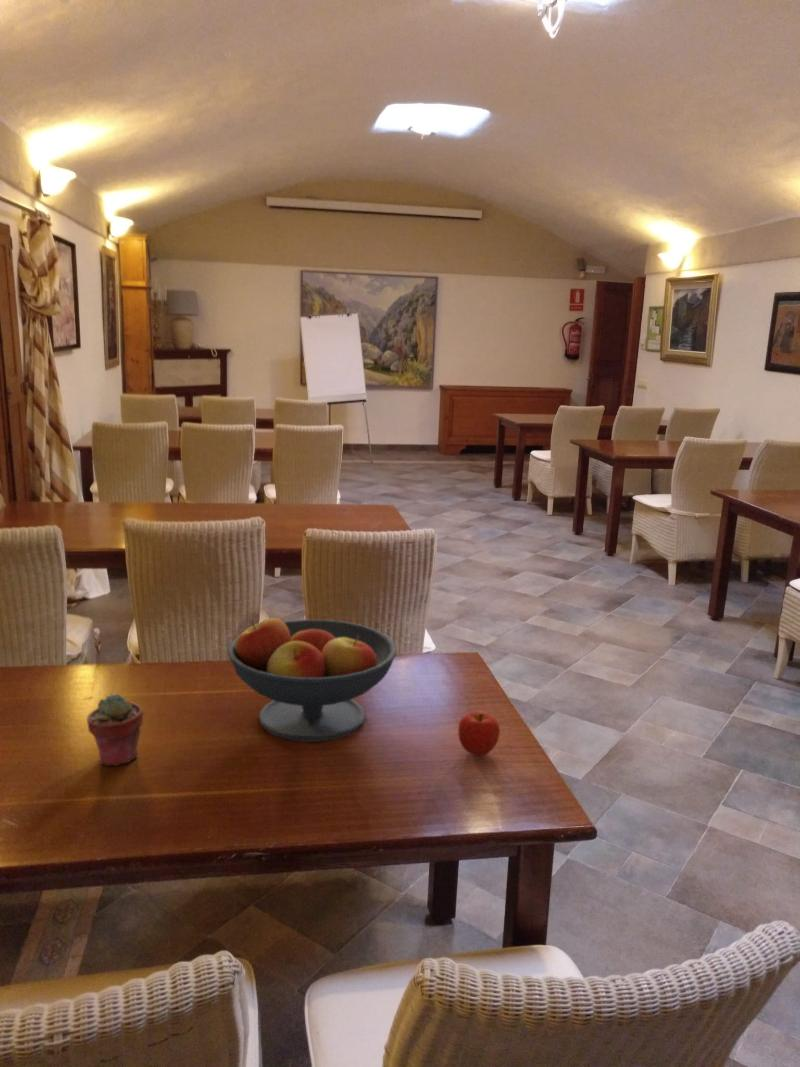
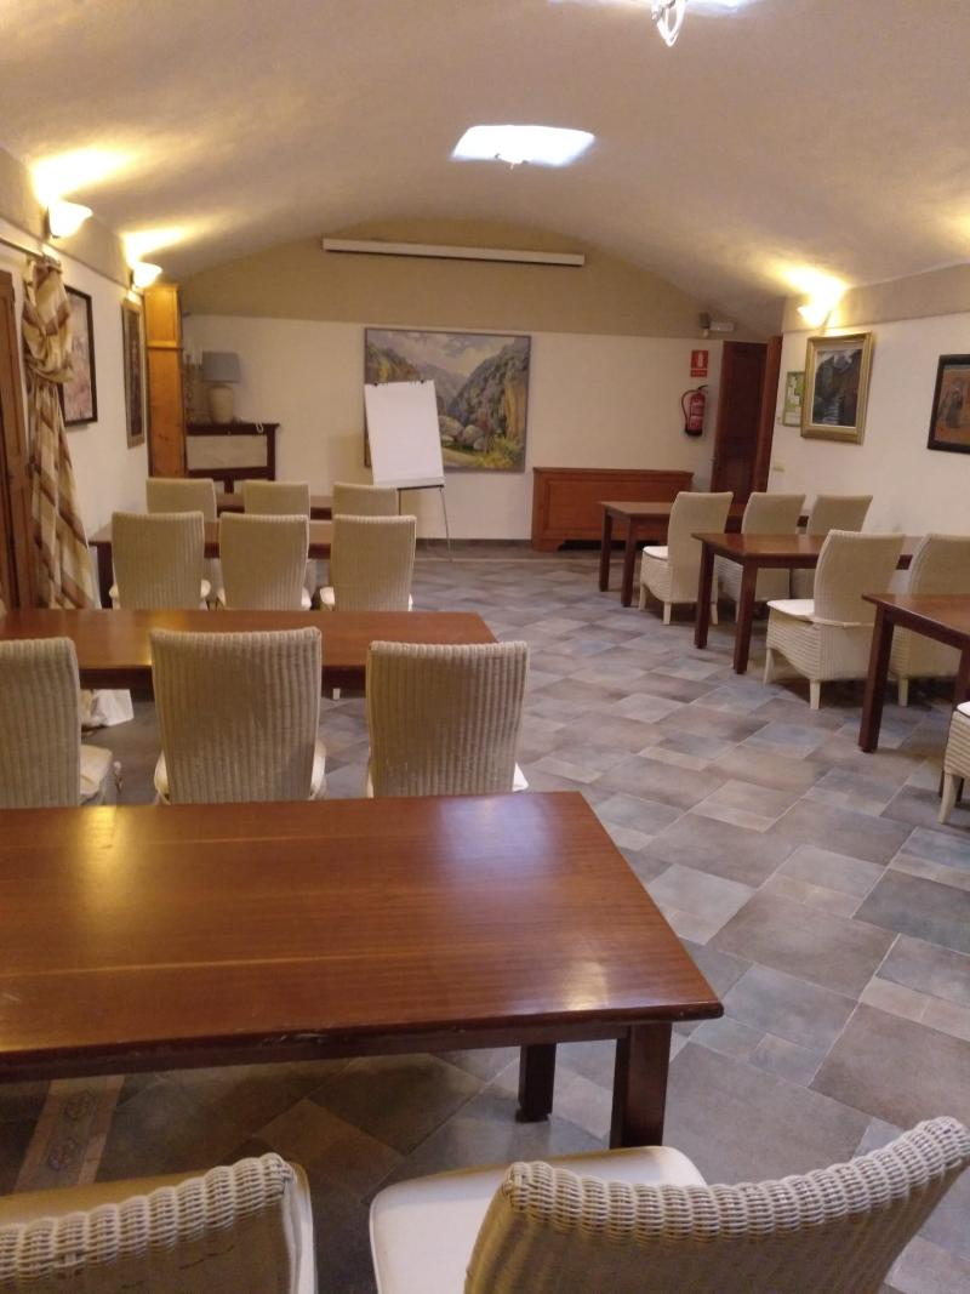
- potted succulent [86,693,145,767]
- fruit bowl [227,617,398,743]
- fruit [457,711,501,757]
